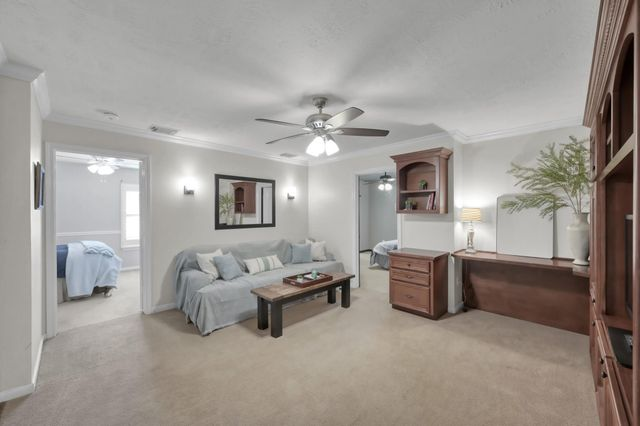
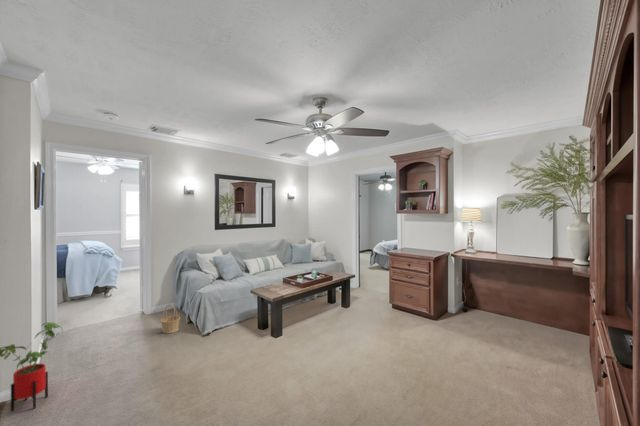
+ house plant [0,321,64,413]
+ basket [159,303,181,334]
